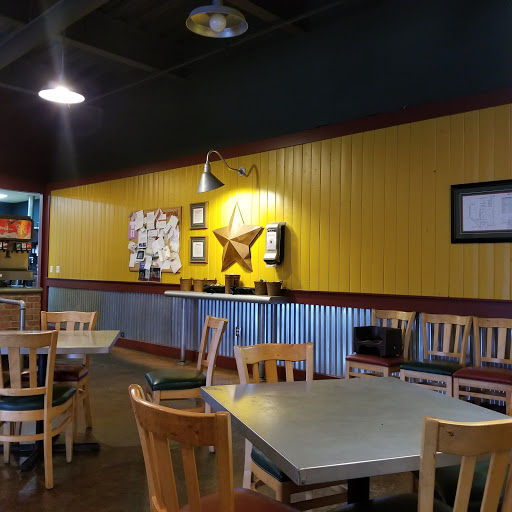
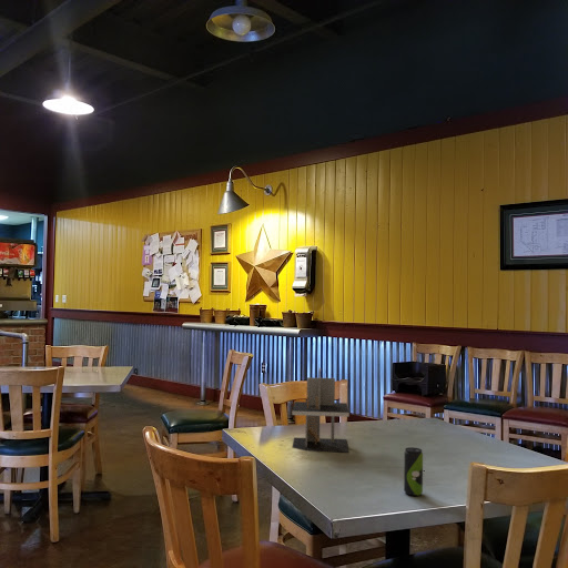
+ beverage can [403,446,424,497]
+ napkin holder [291,367,351,454]
